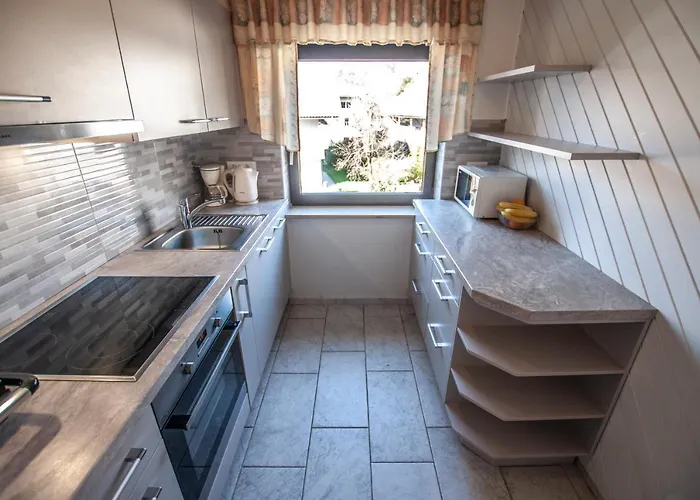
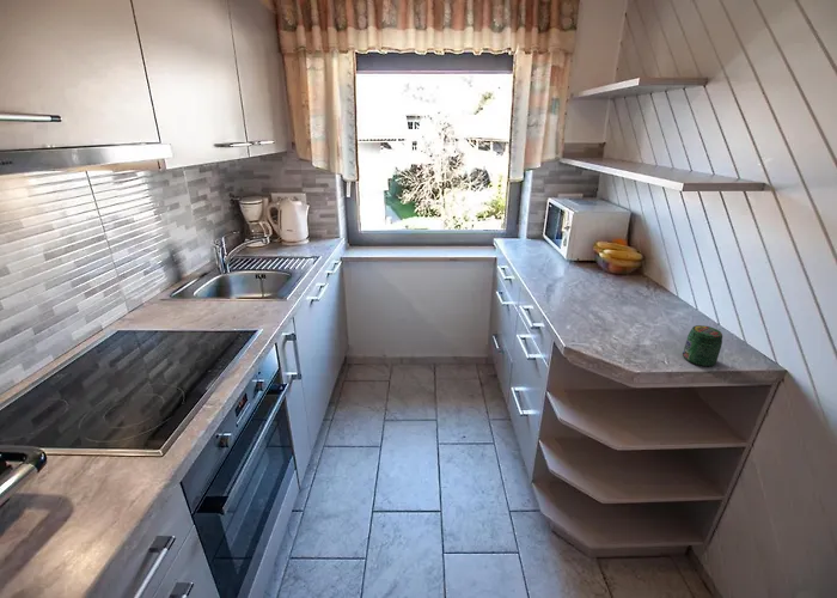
+ jar [682,324,723,367]
